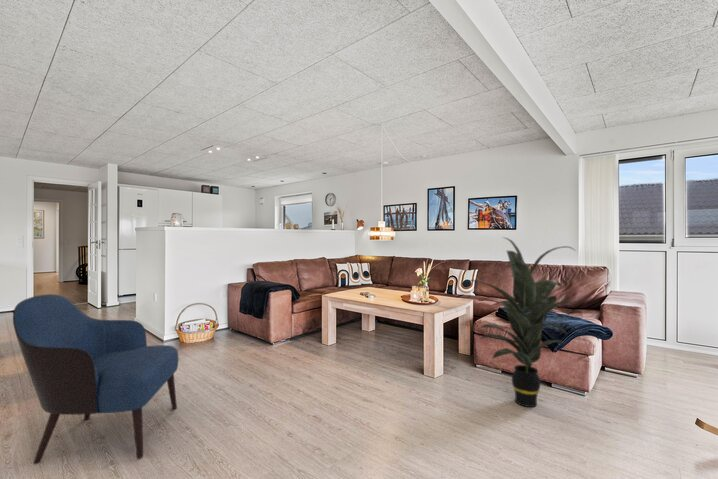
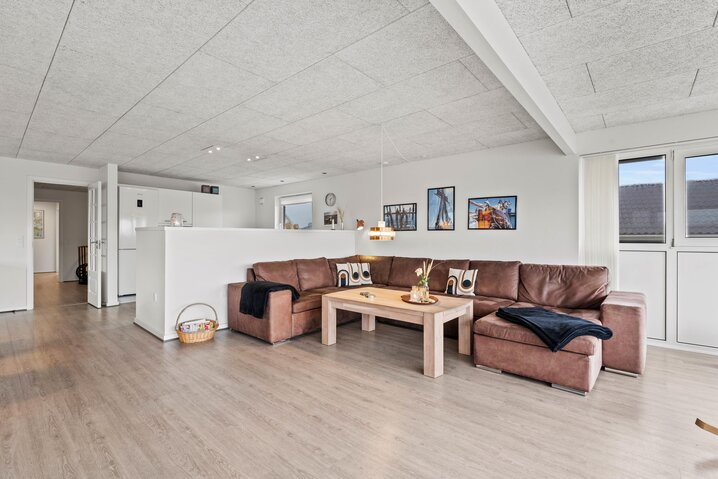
- indoor plant [463,236,578,408]
- armchair [12,293,179,465]
